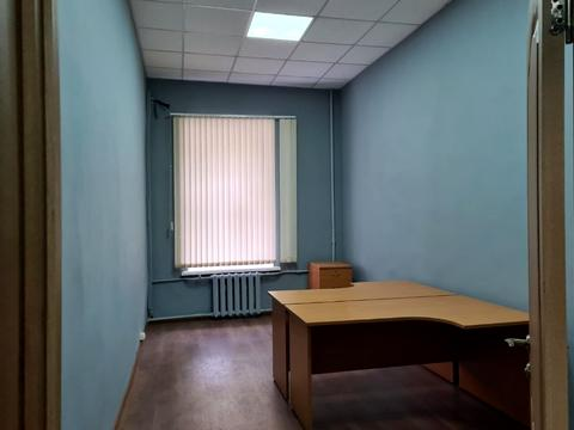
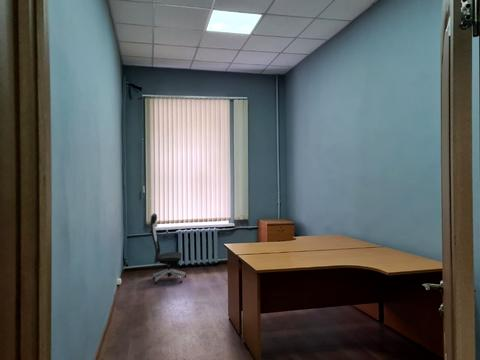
+ office chair [149,212,187,285]
